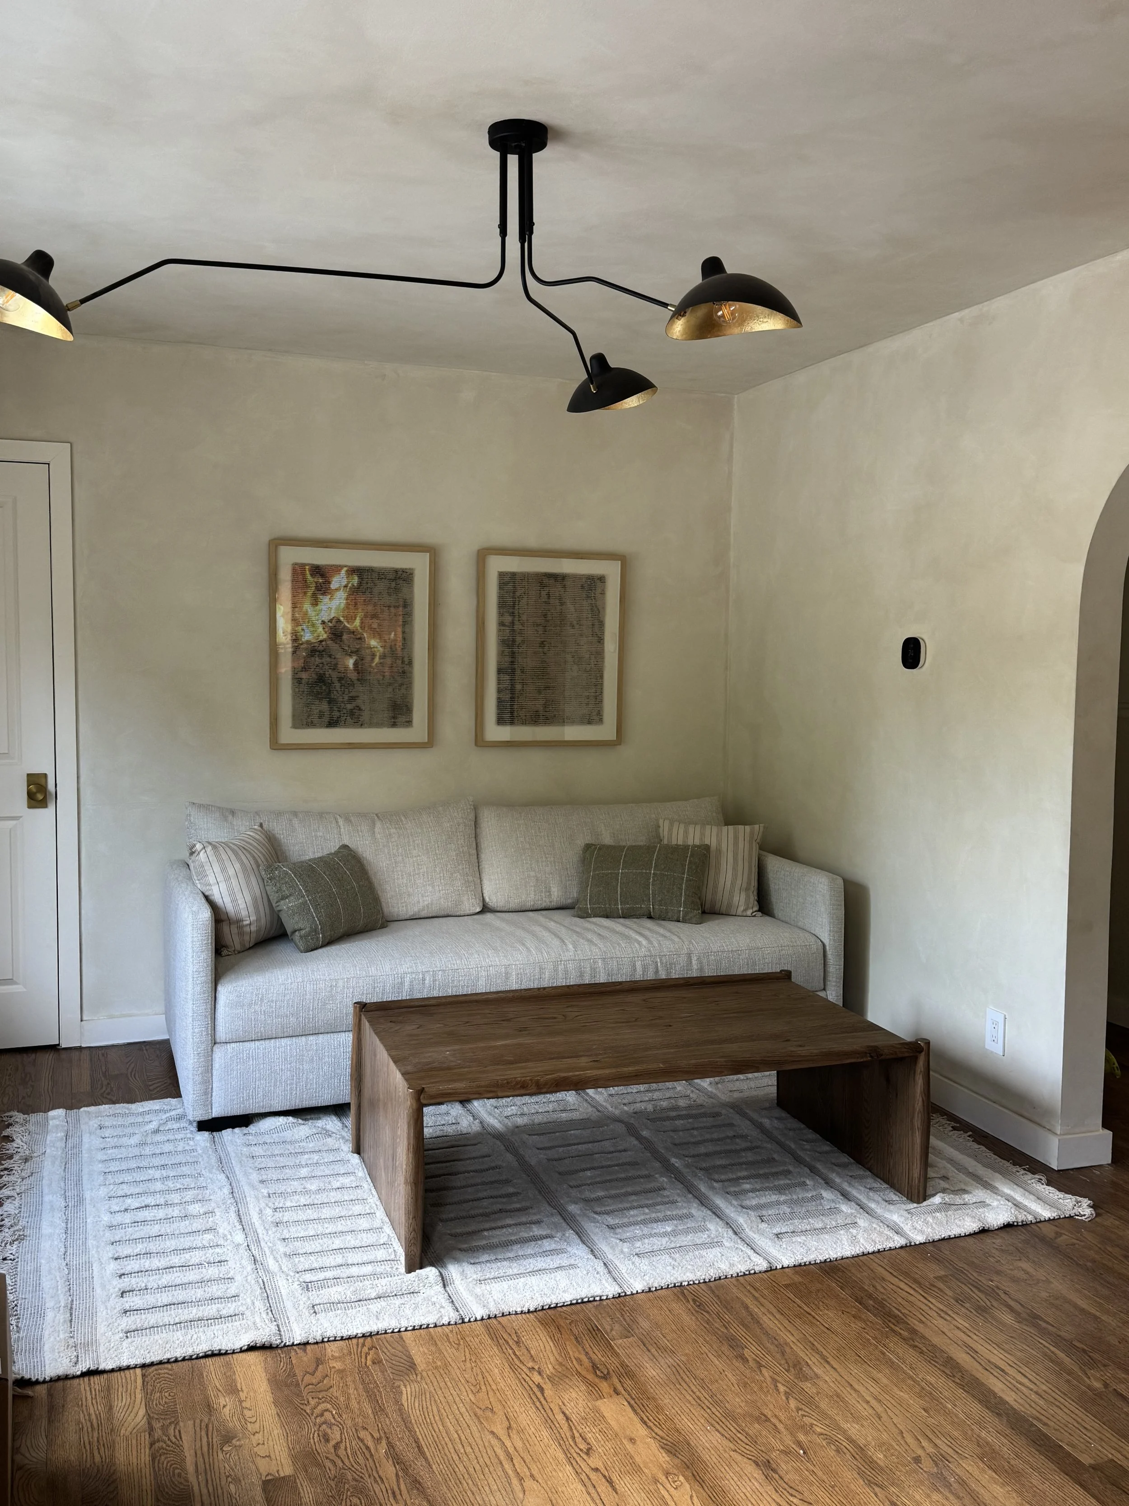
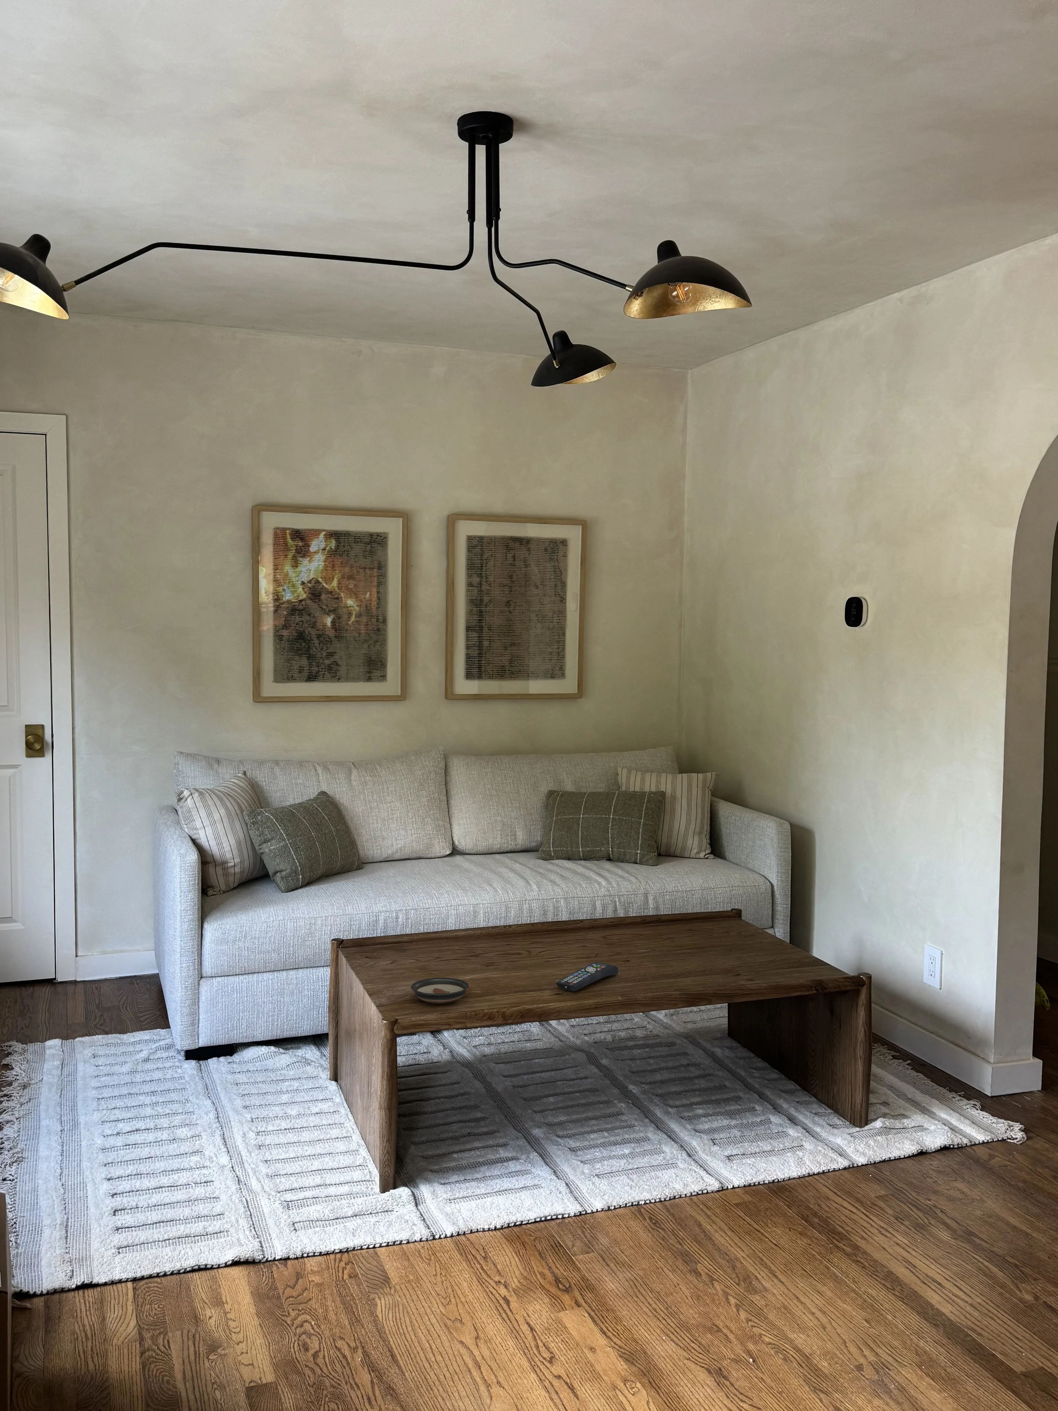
+ remote control [556,962,619,992]
+ saucer [410,977,469,1004]
